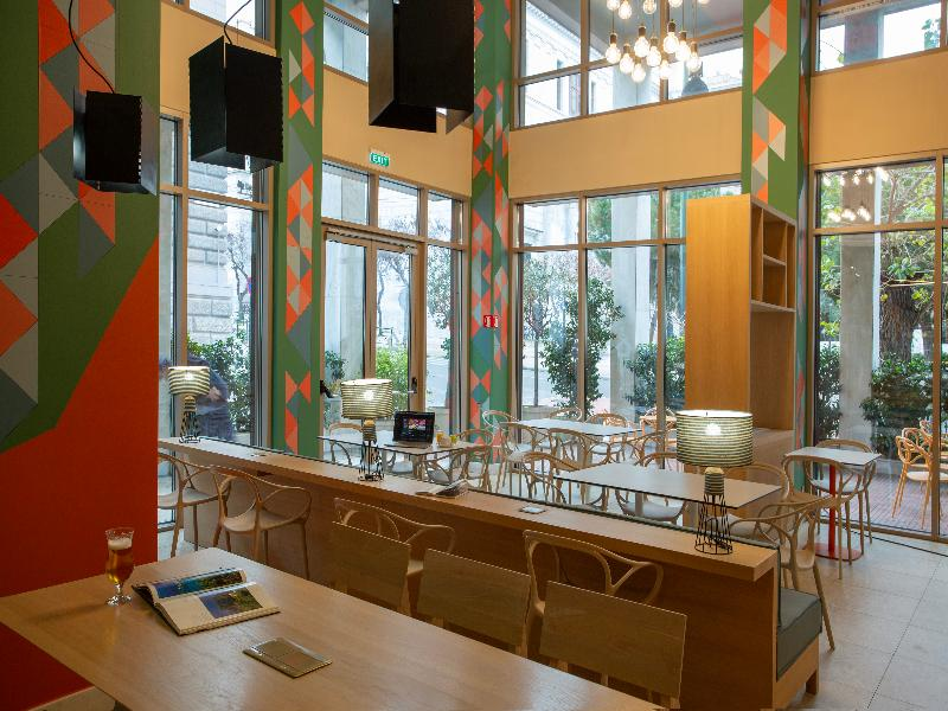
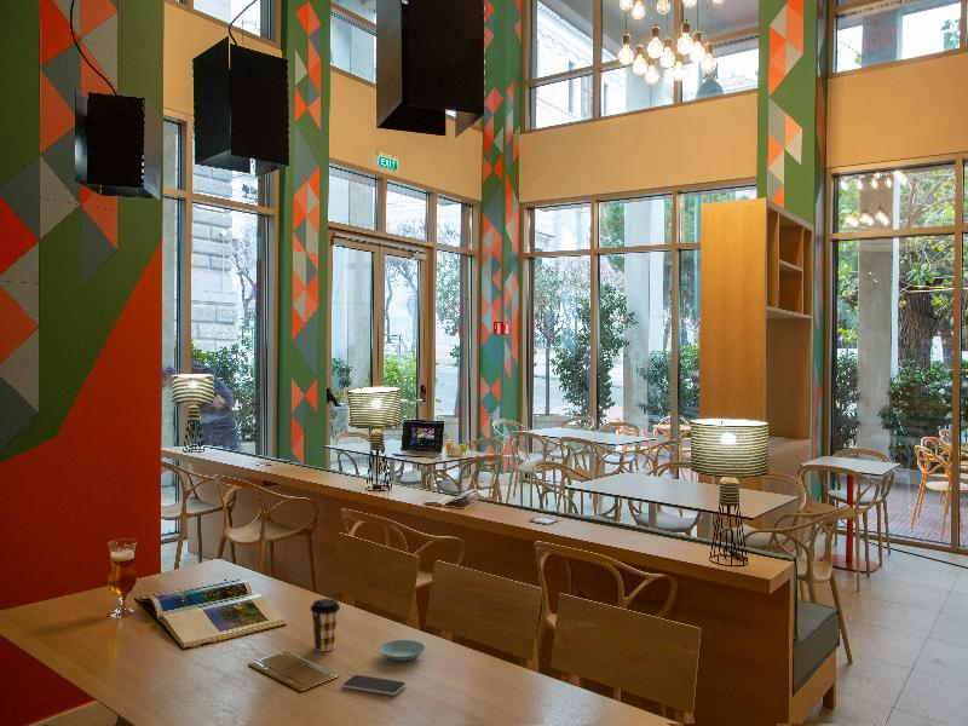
+ coffee cup [310,598,341,652]
+ saucer [379,639,426,662]
+ smartphone [341,674,408,696]
